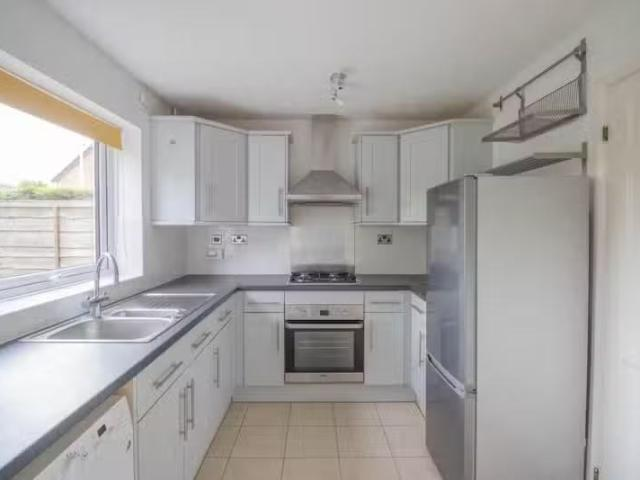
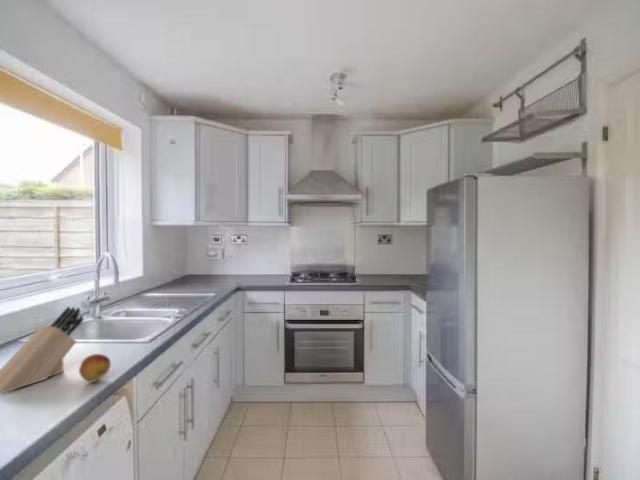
+ knife block [0,306,85,394]
+ fruit [78,353,112,383]
